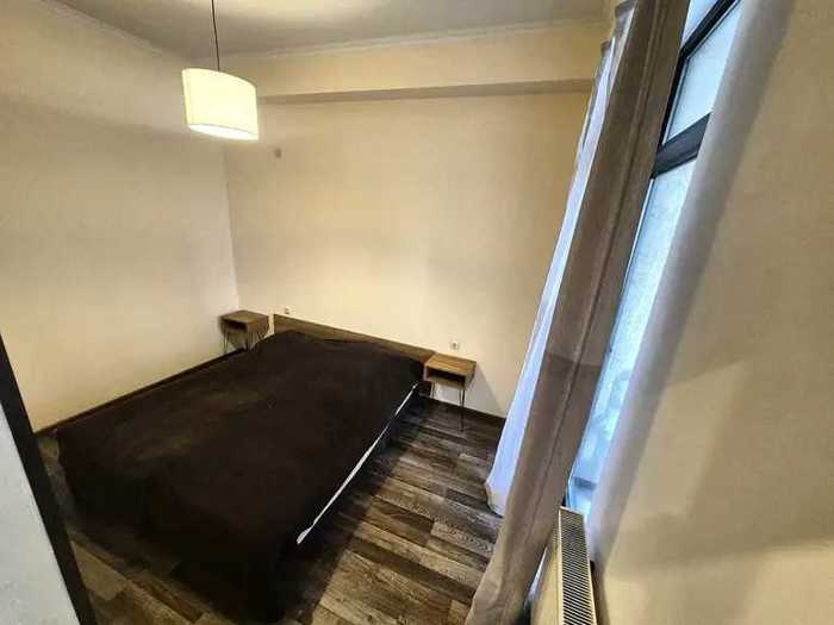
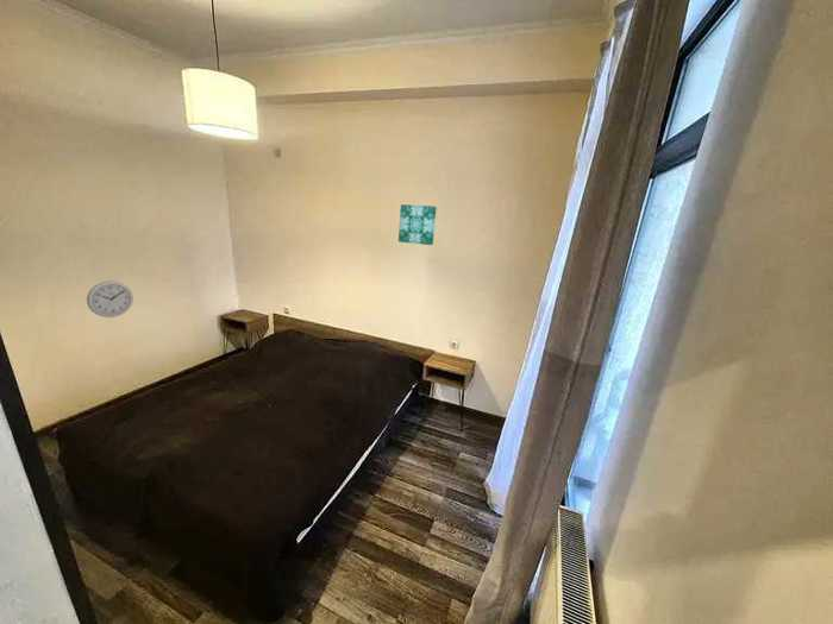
+ wall art [397,203,438,246]
+ wall clock [86,279,134,319]
